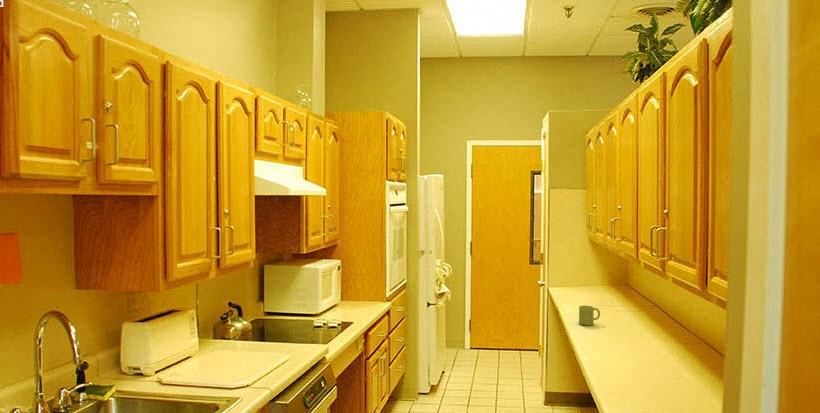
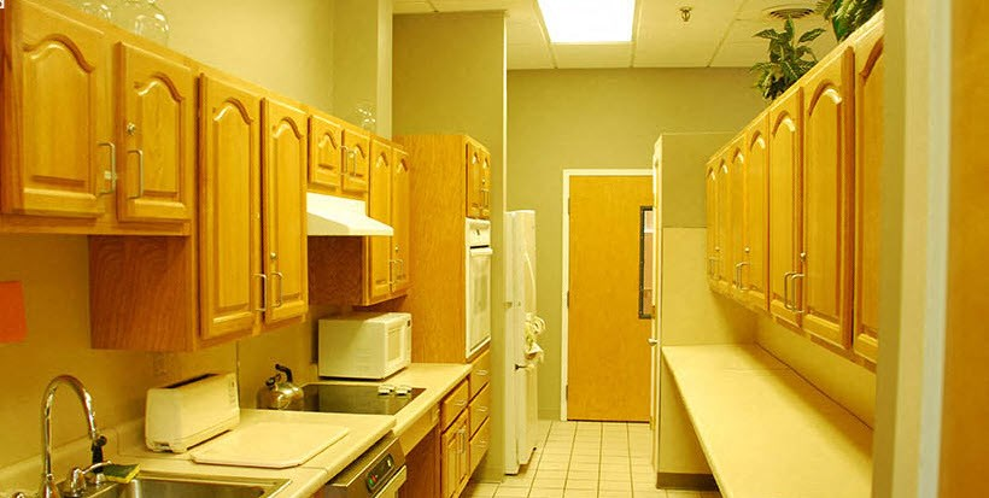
- mug [578,305,601,327]
